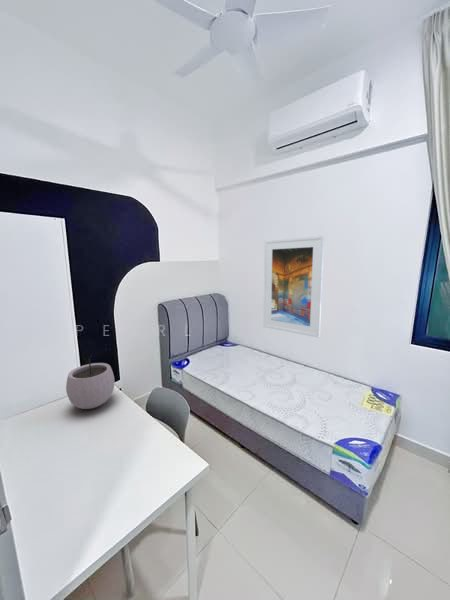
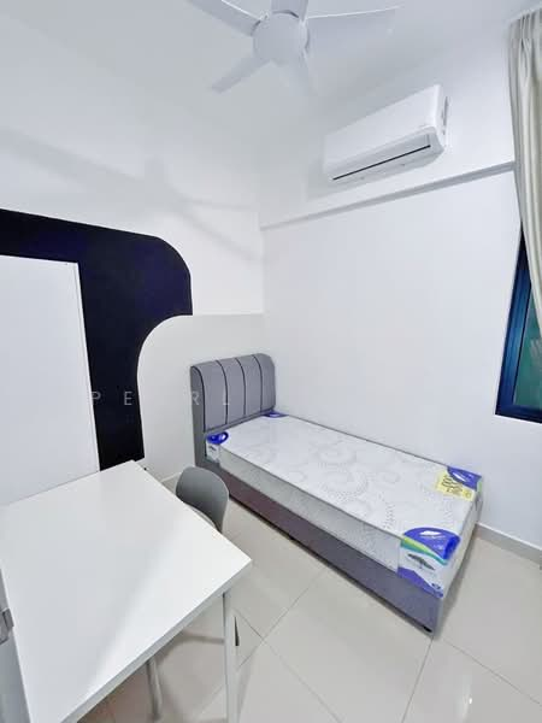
- plant pot [65,354,115,410]
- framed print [263,235,325,339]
